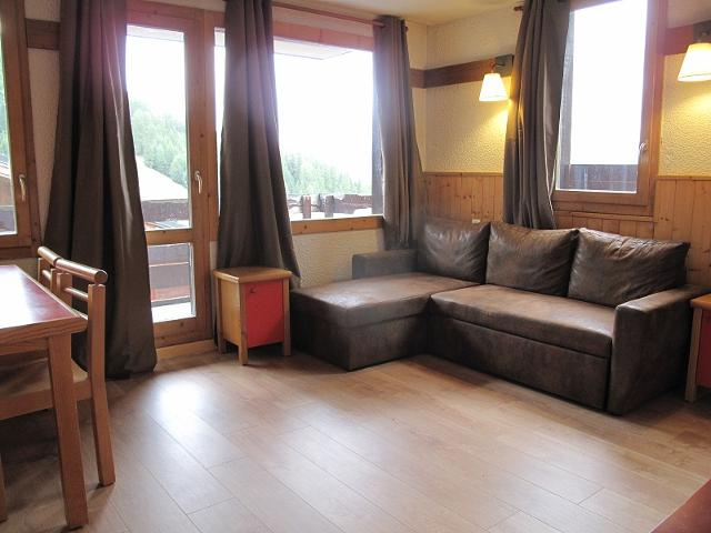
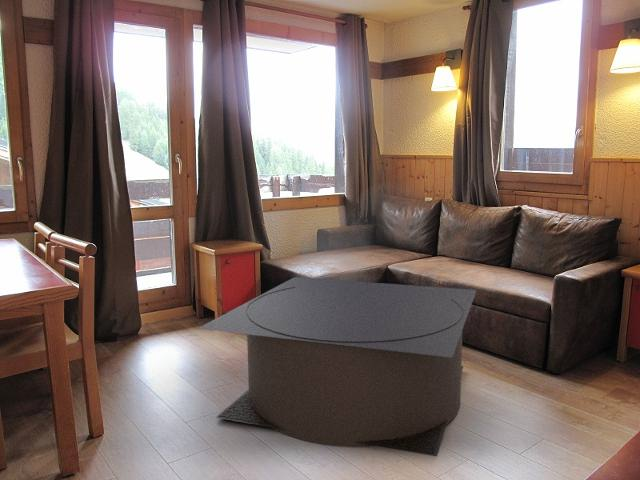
+ coffee table [196,276,478,458]
